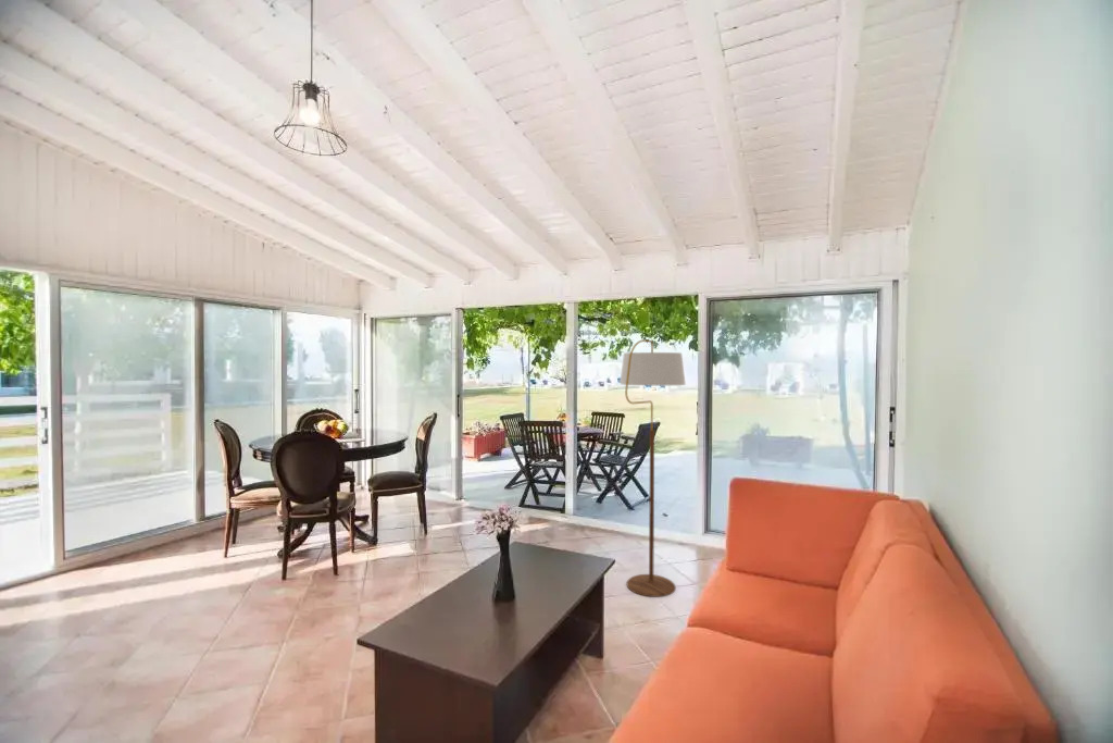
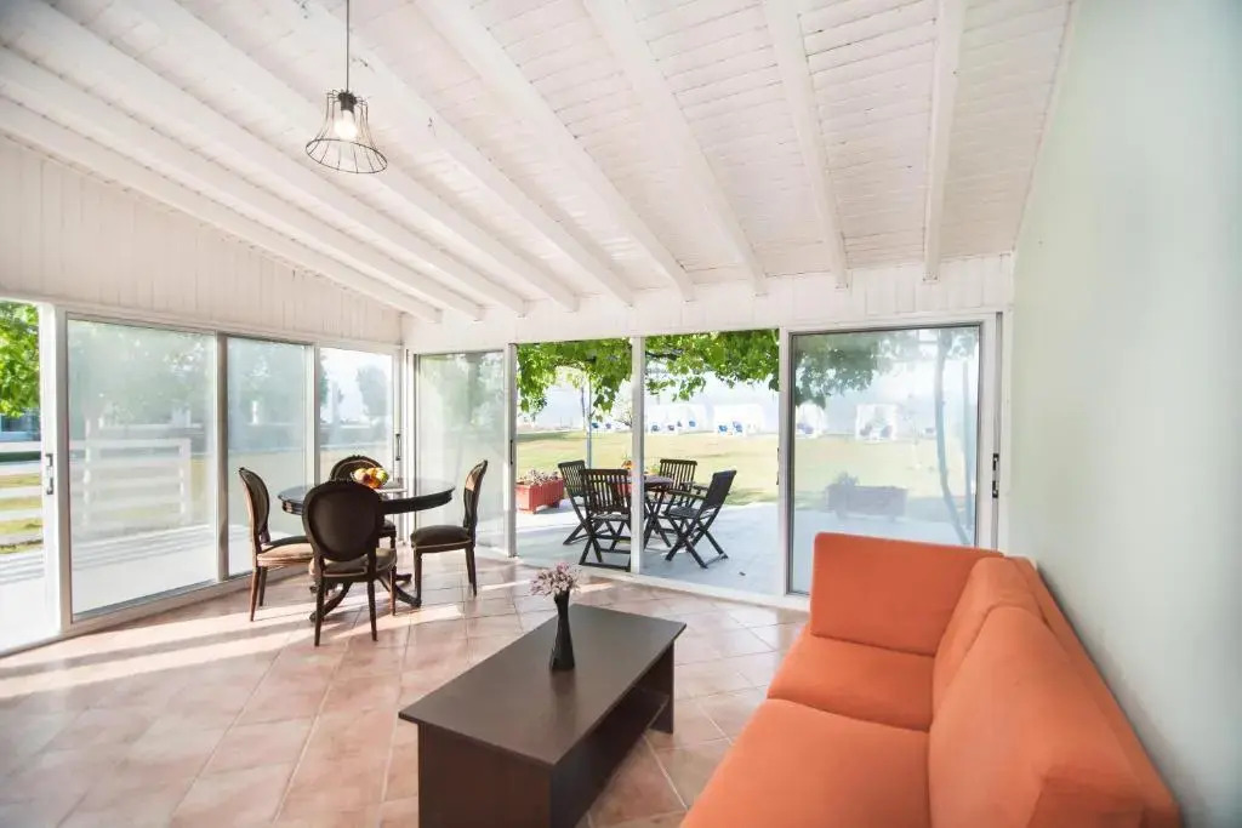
- floor lamp [618,338,687,598]
